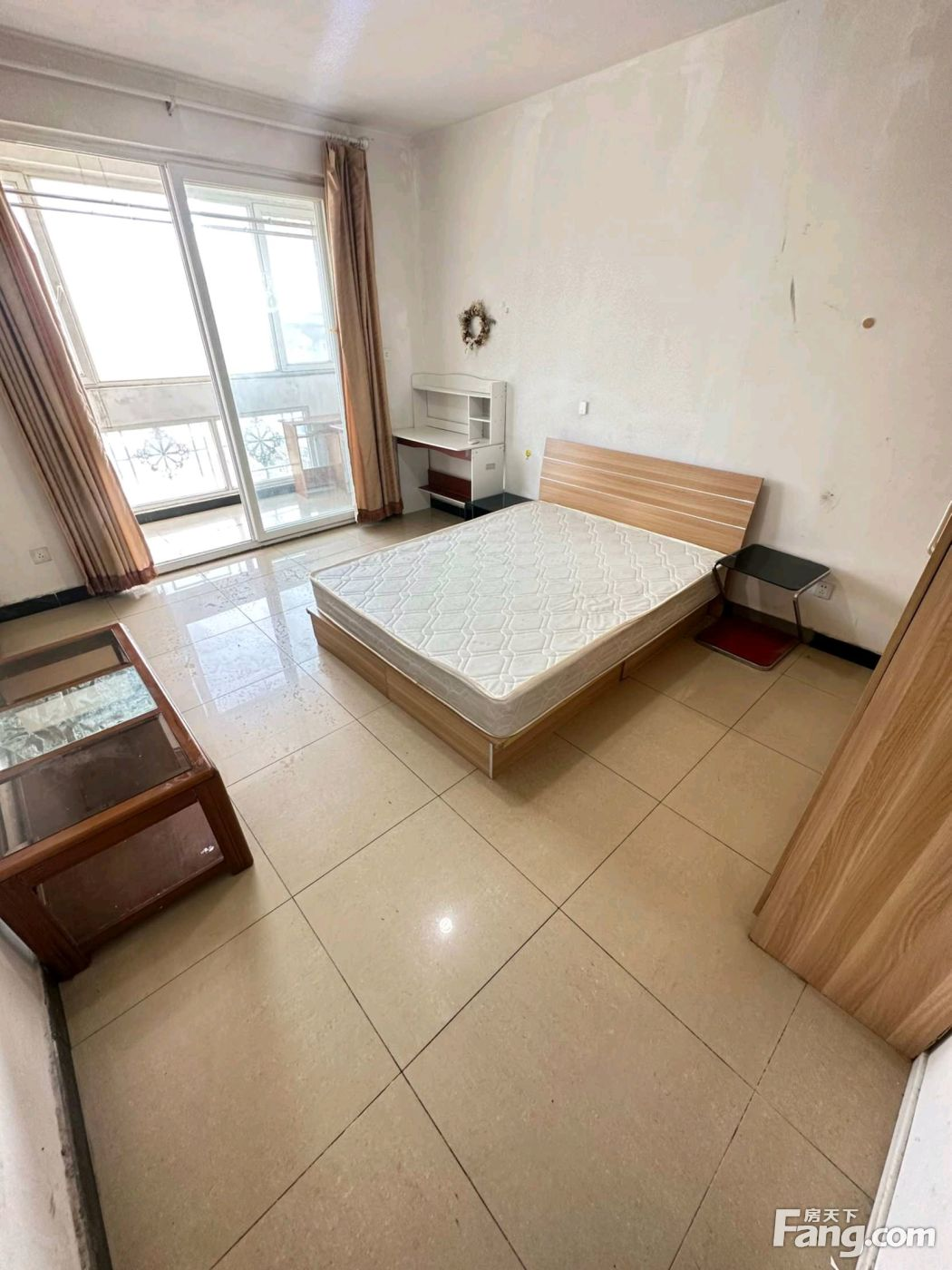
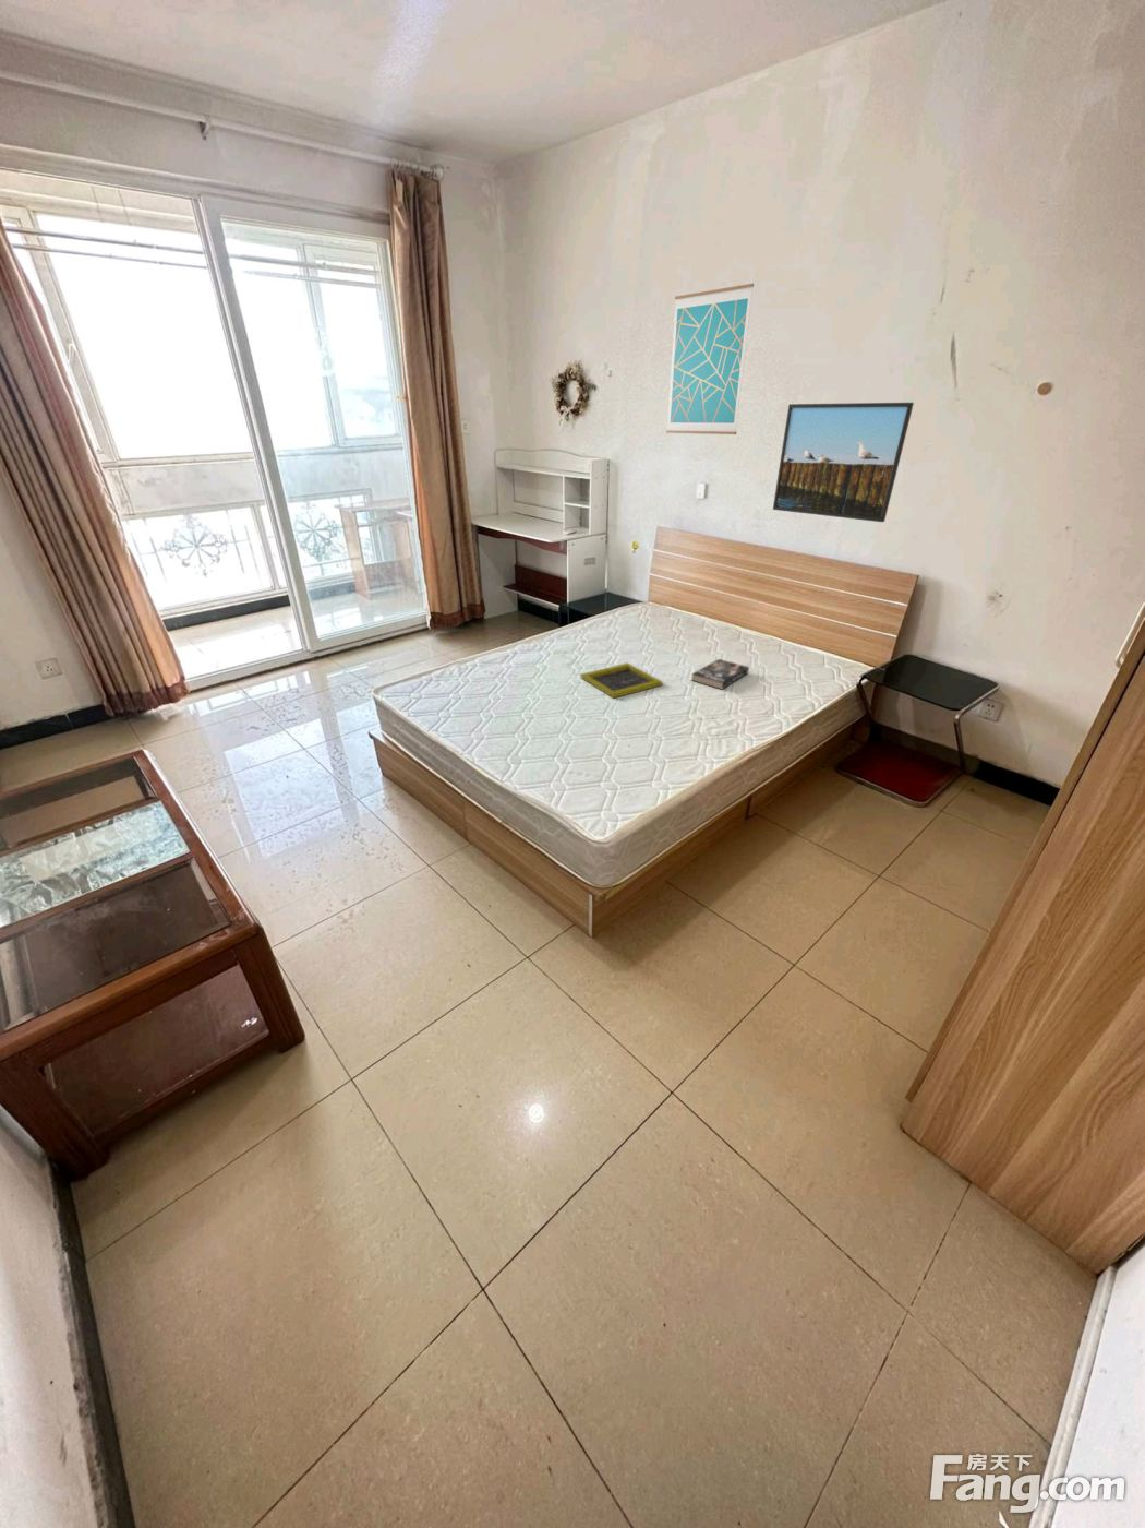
+ tray [579,662,664,699]
+ book [690,658,751,691]
+ wall art [665,283,754,436]
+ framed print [772,402,915,523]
